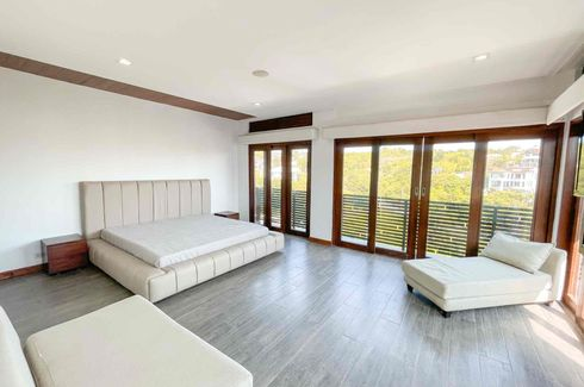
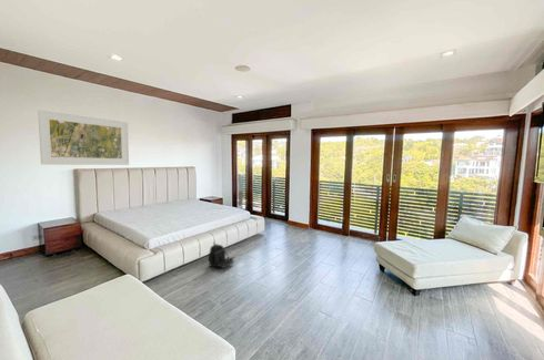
+ backpack [208,240,235,269]
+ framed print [37,109,130,166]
